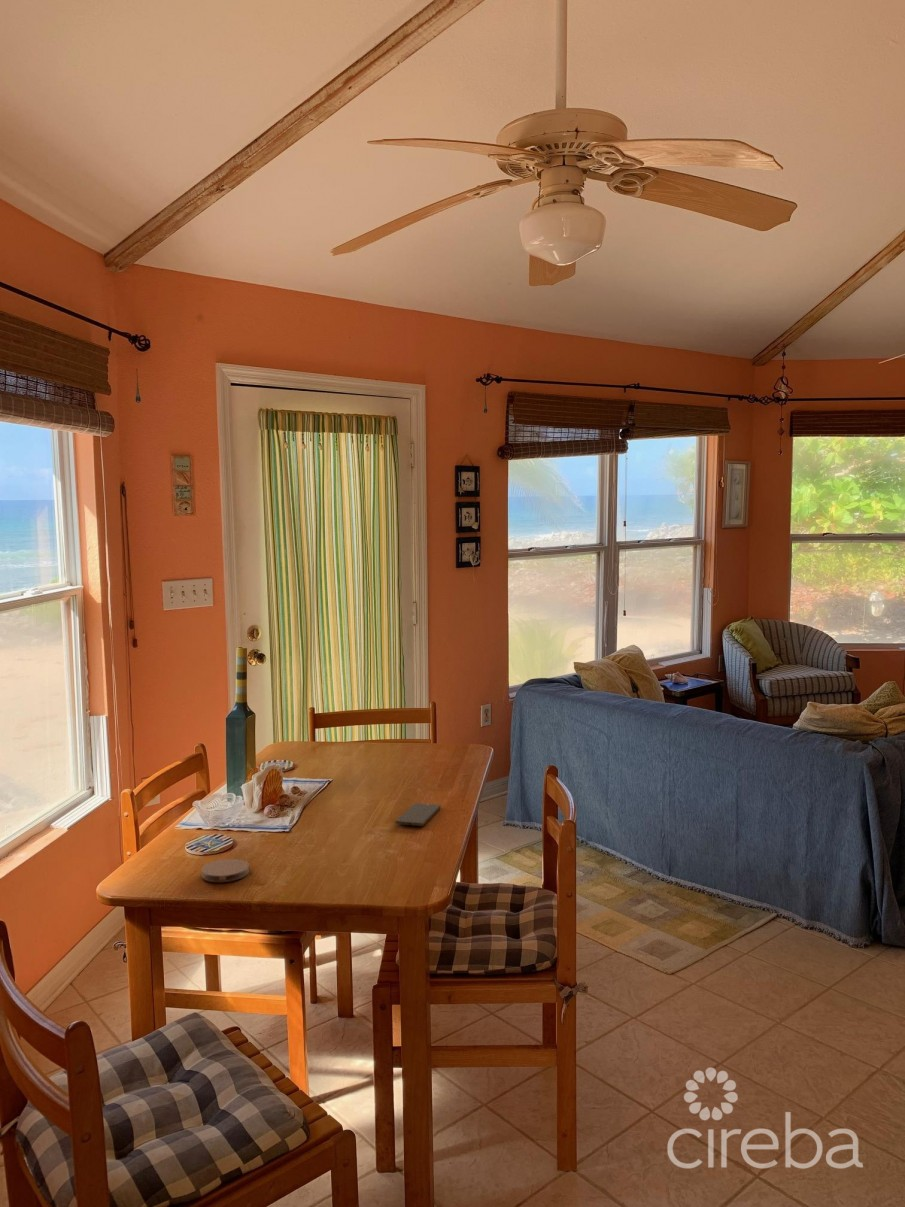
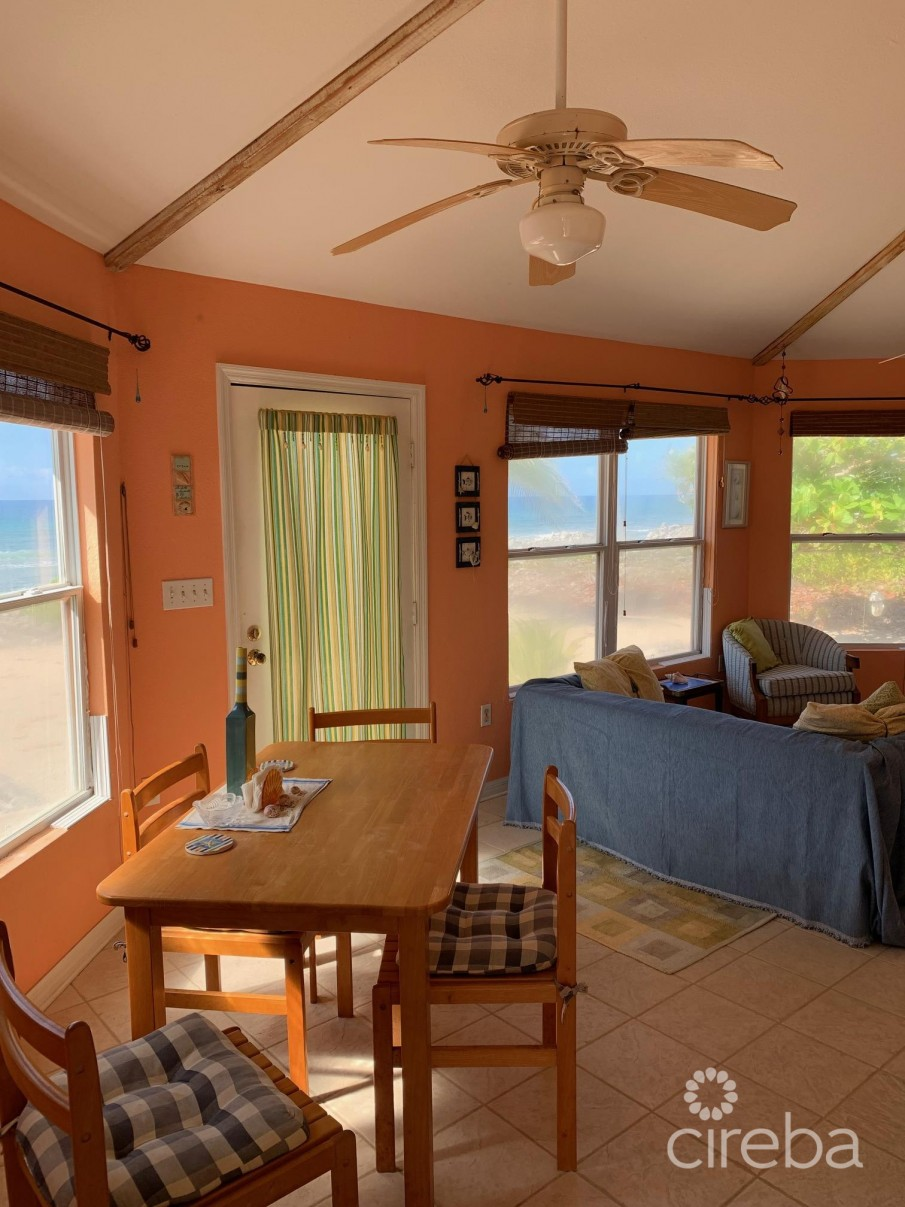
- smartphone [394,802,442,827]
- coaster [200,858,250,883]
